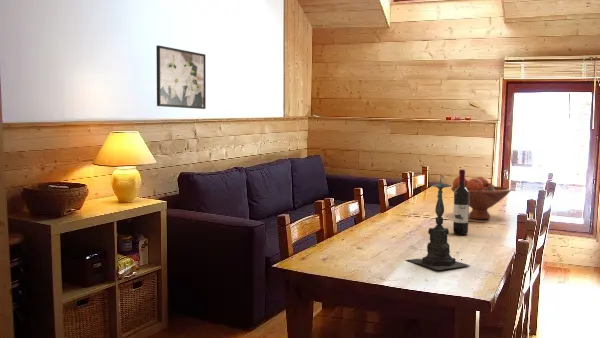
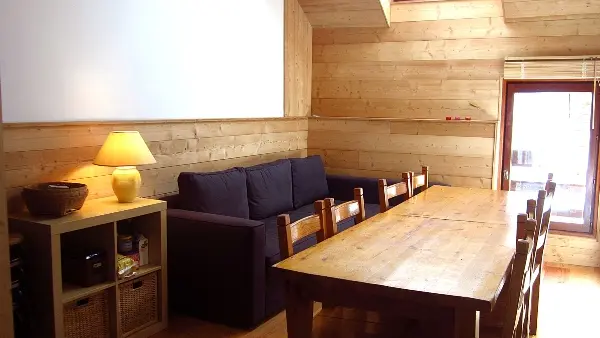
- candle holder [406,175,471,271]
- fruit bowl [450,176,511,220]
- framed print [155,44,207,110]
- wine bottle [452,169,470,236]
